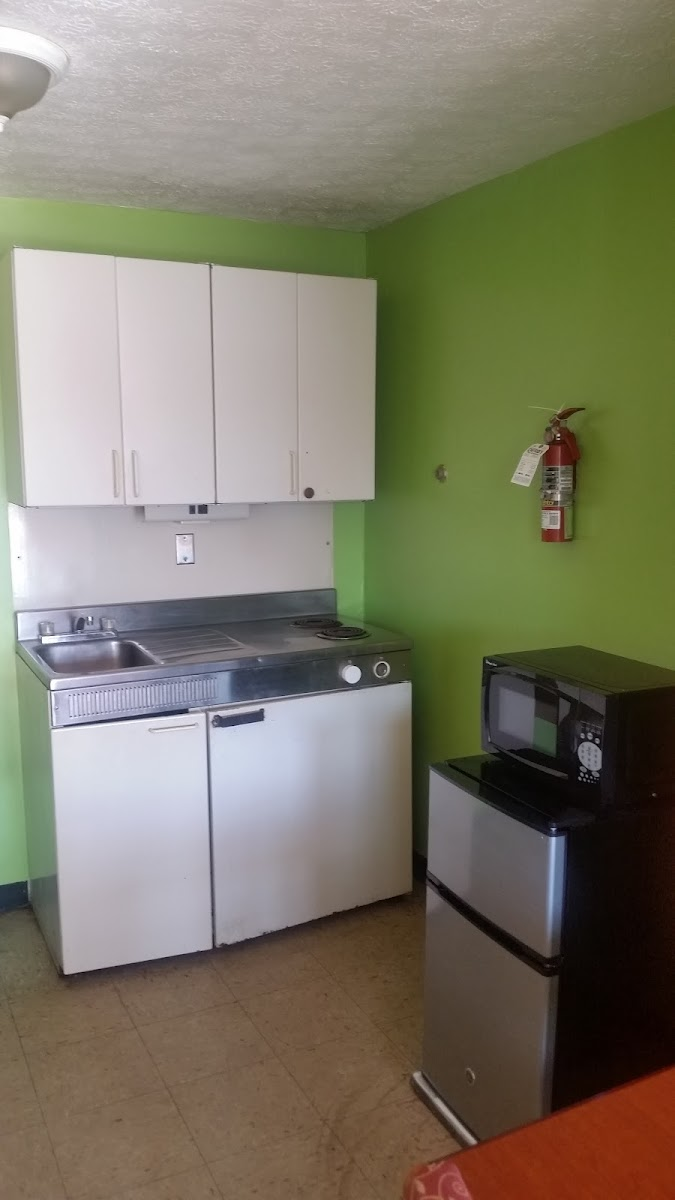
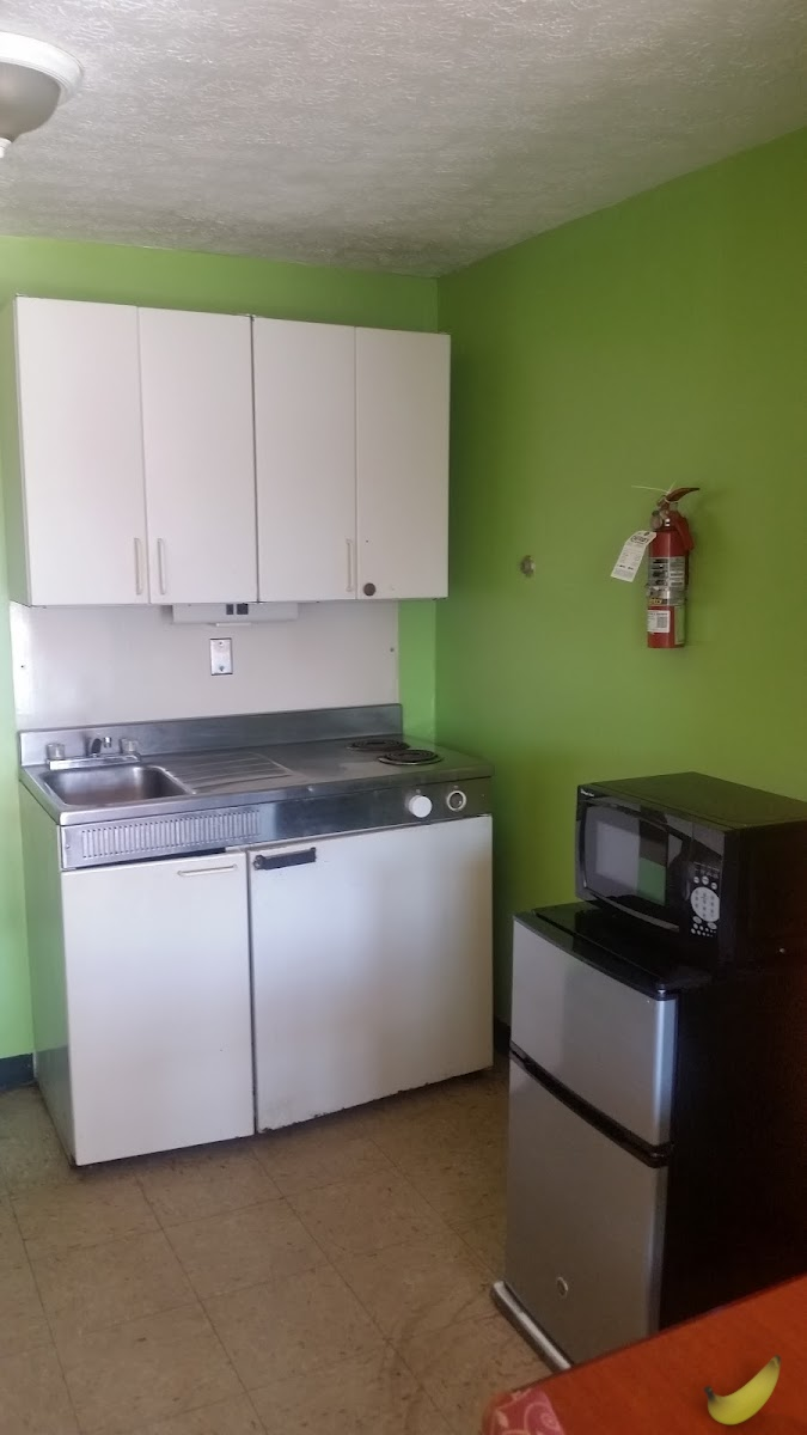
+ banana [702,1354,782,1425]
